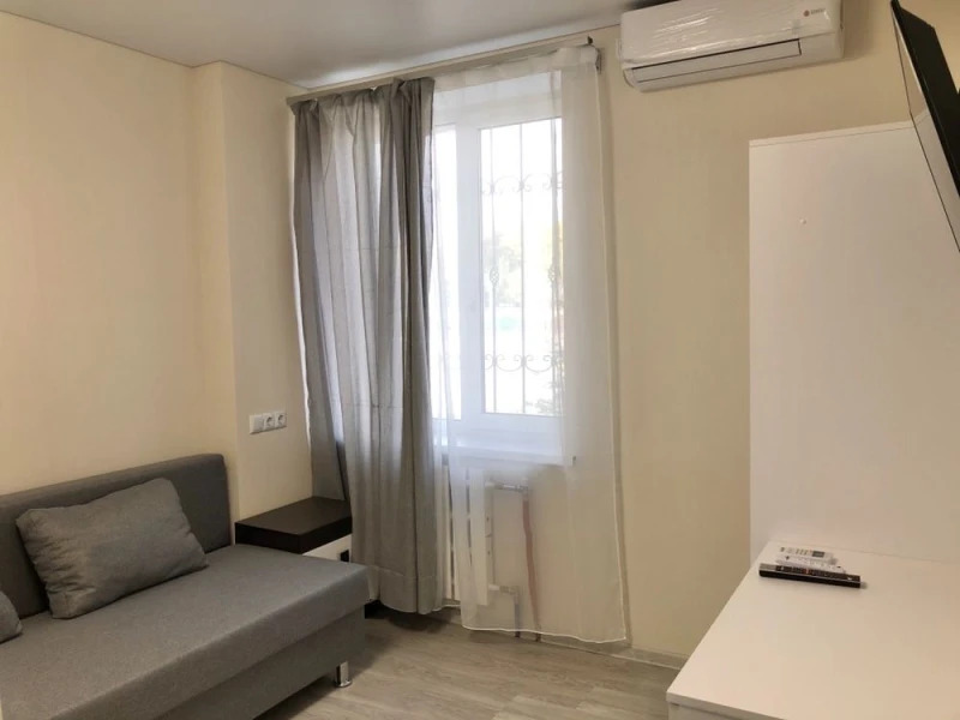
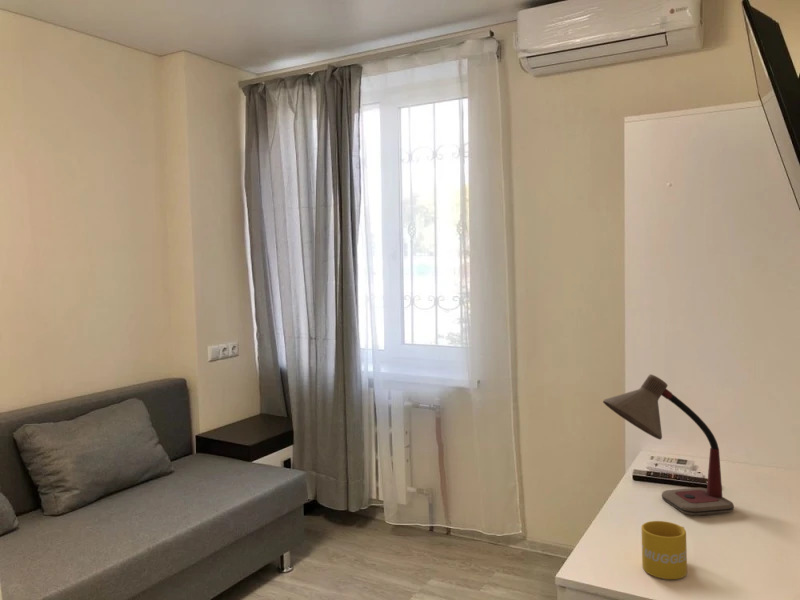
+ mug [641,520,688,580]
+ desk lamp [602,373,735,516]
